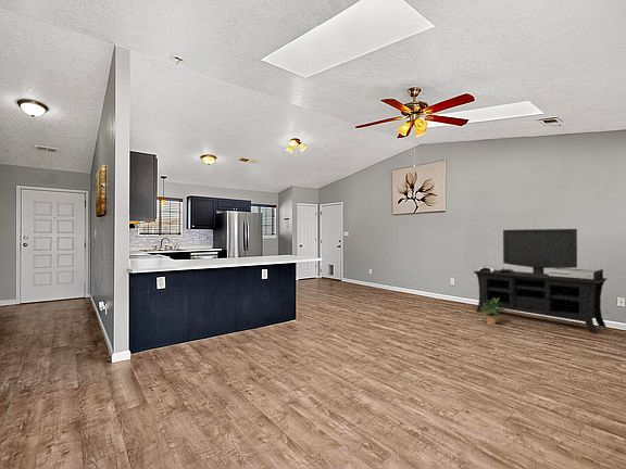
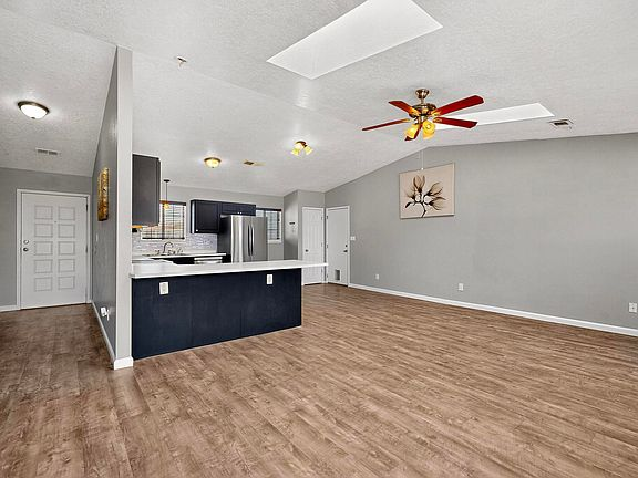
- potted plant [476,297,506,326]
- media console [472,228,609,334]
